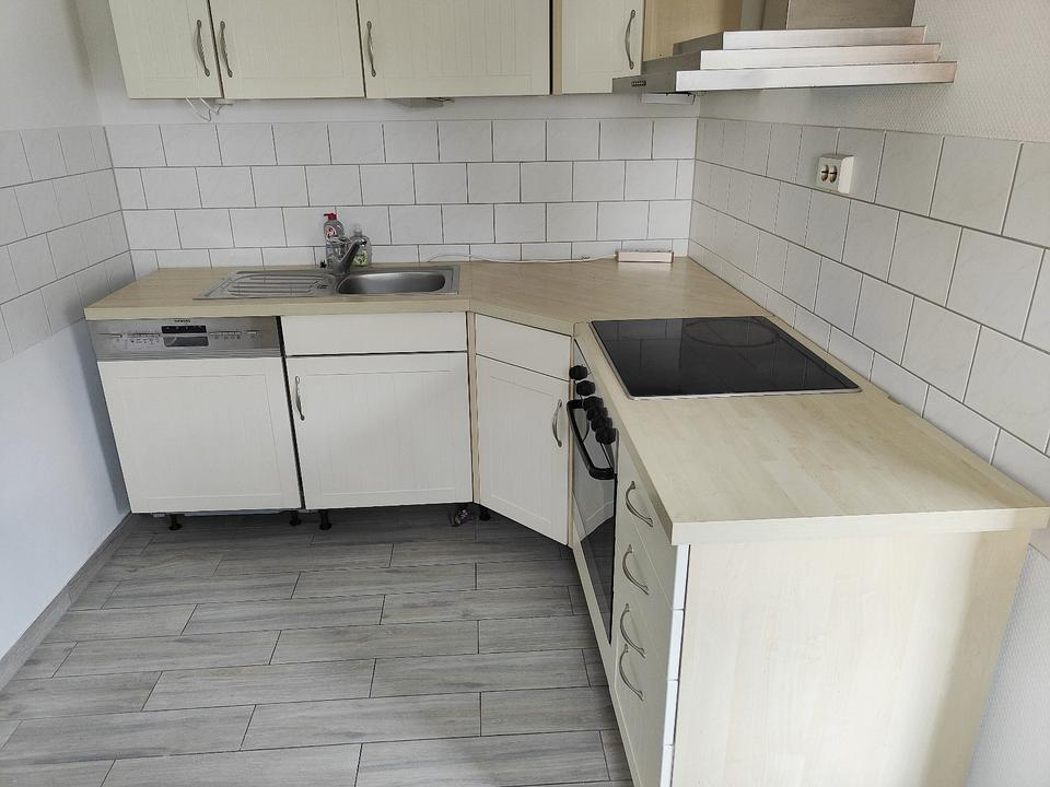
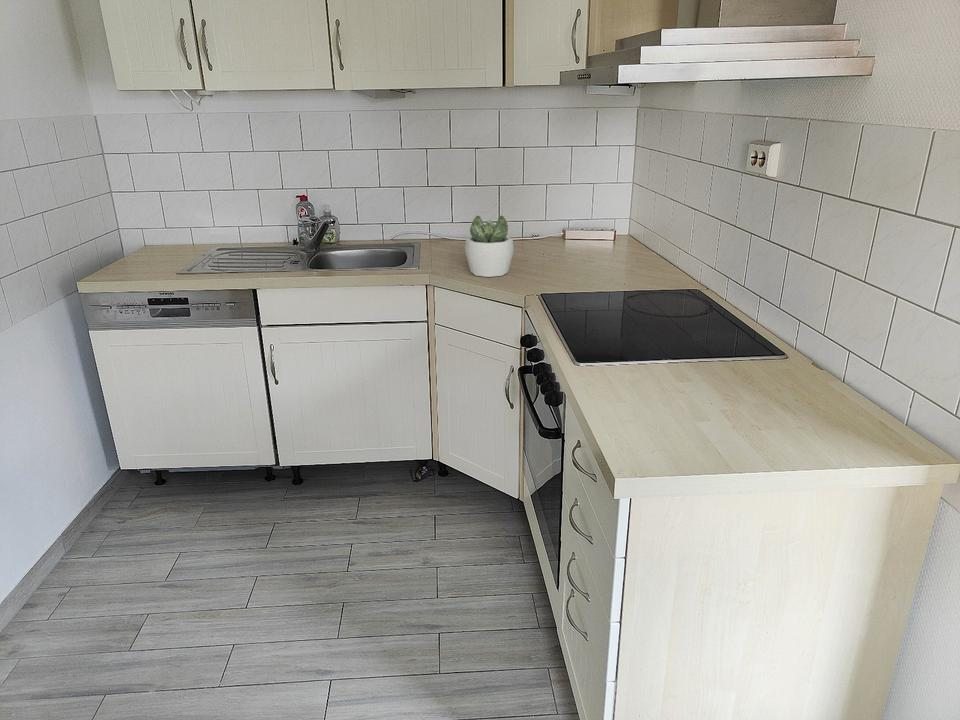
+ succulent plant [464,215,515,278]
